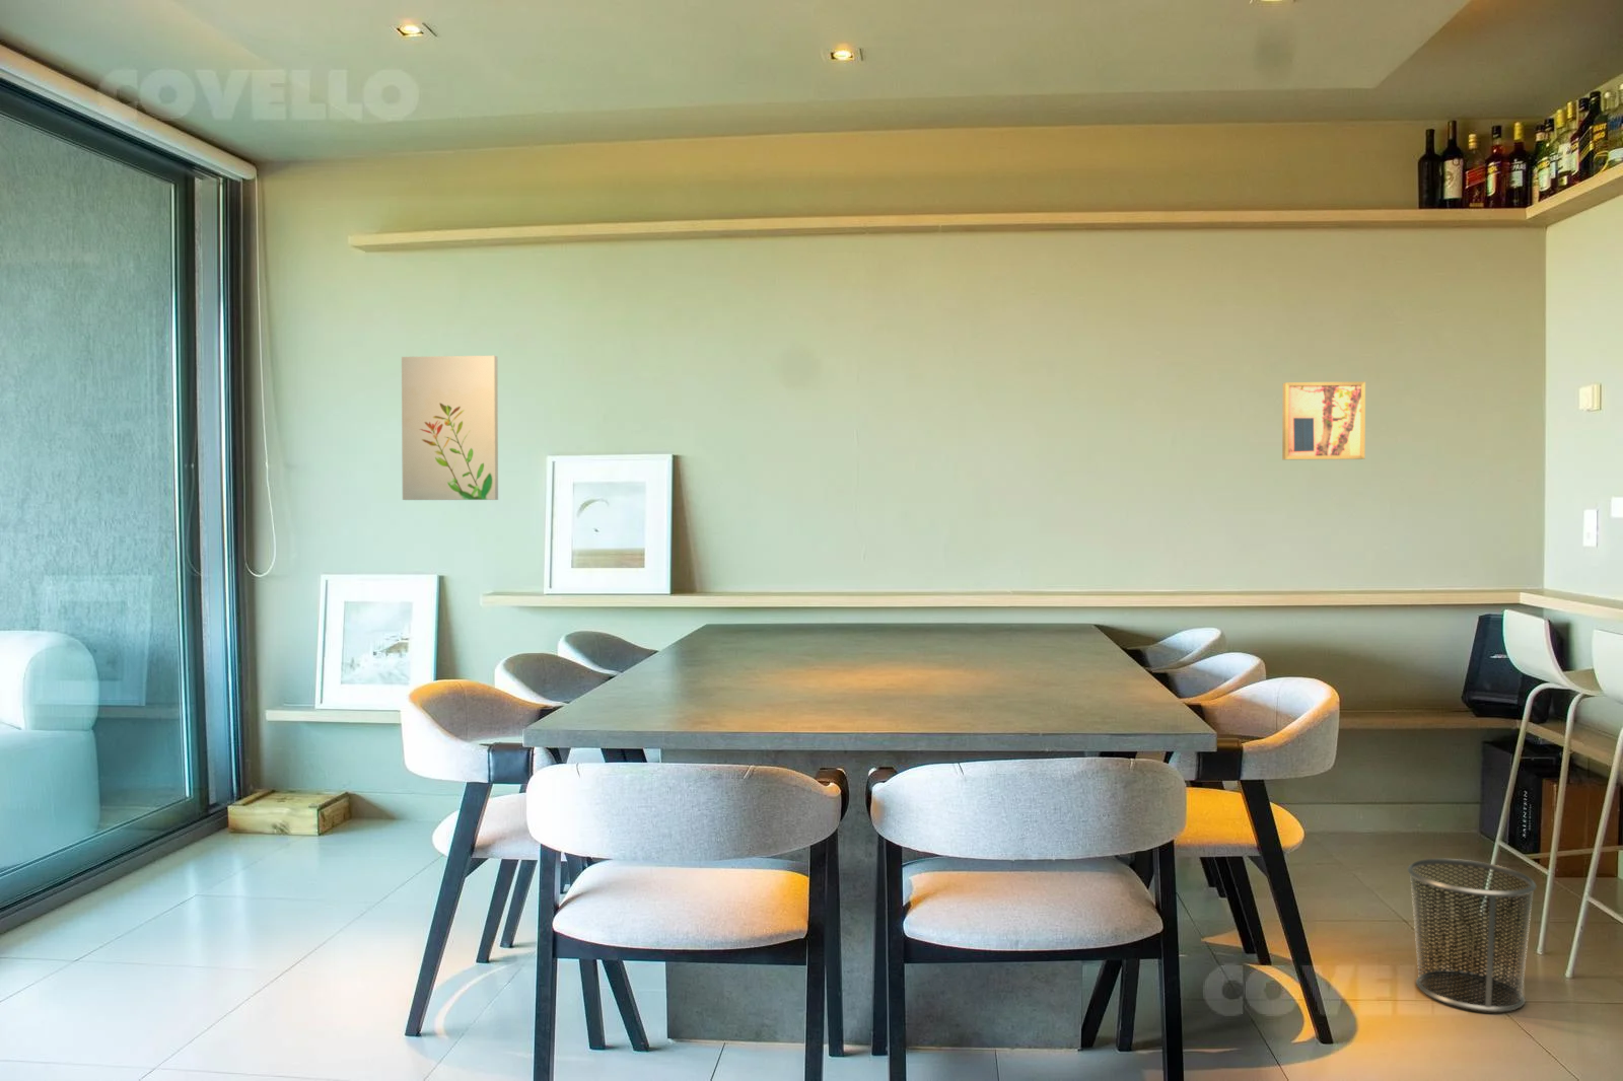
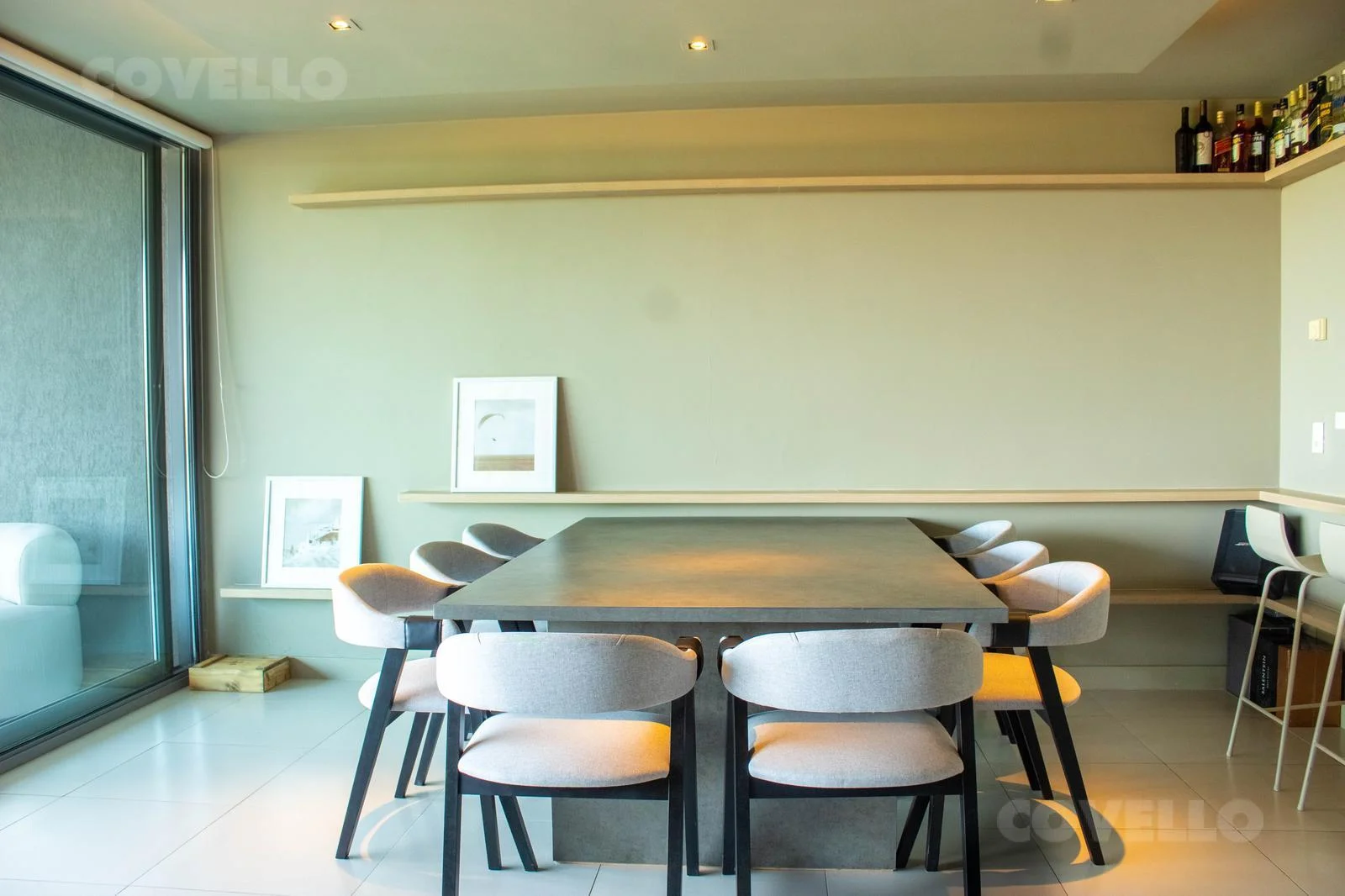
- wall art [401,355,500,501]
- waste bin [1407,858,1537,1013]
- wall art [1282,380,1366,461]
